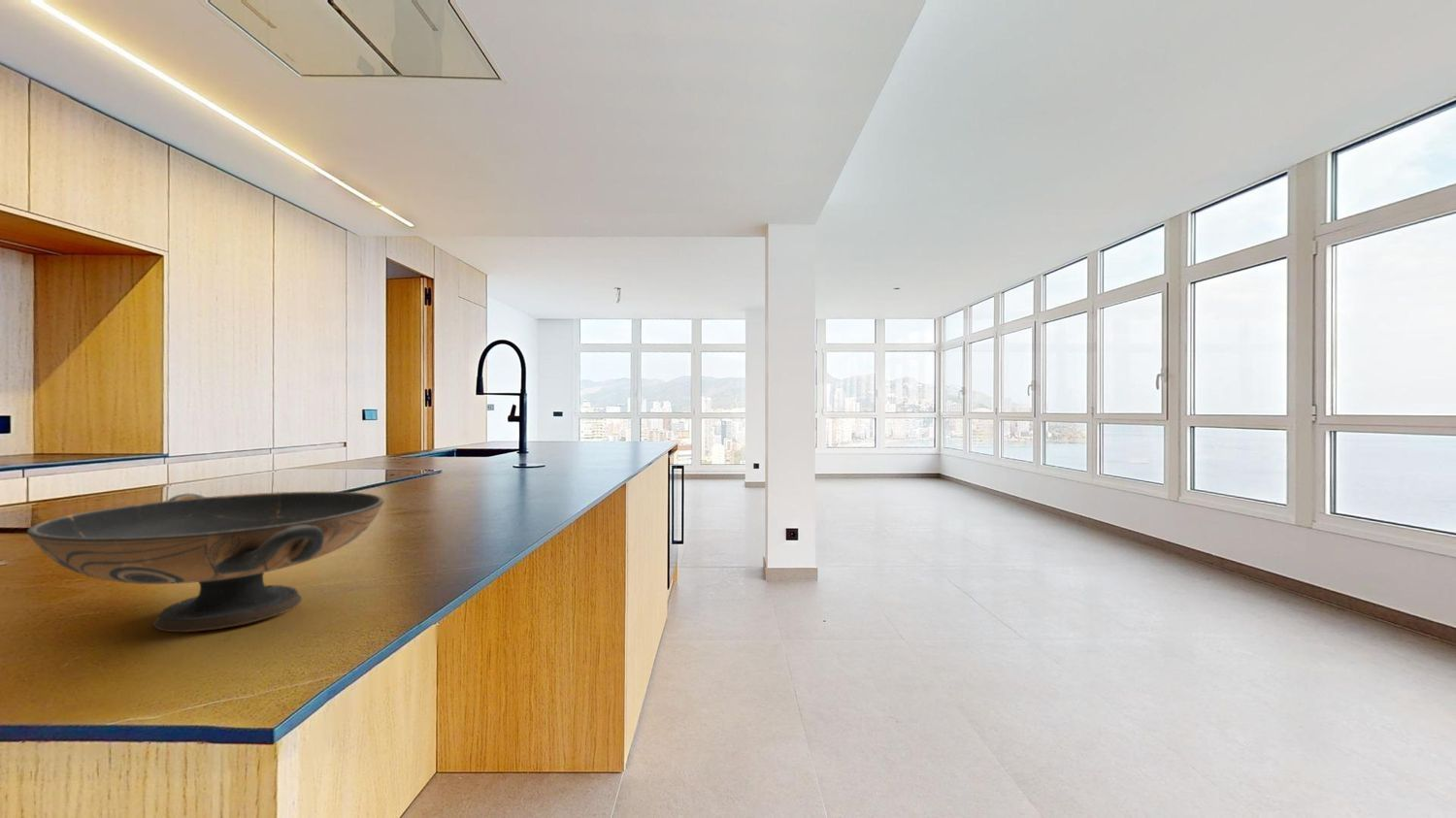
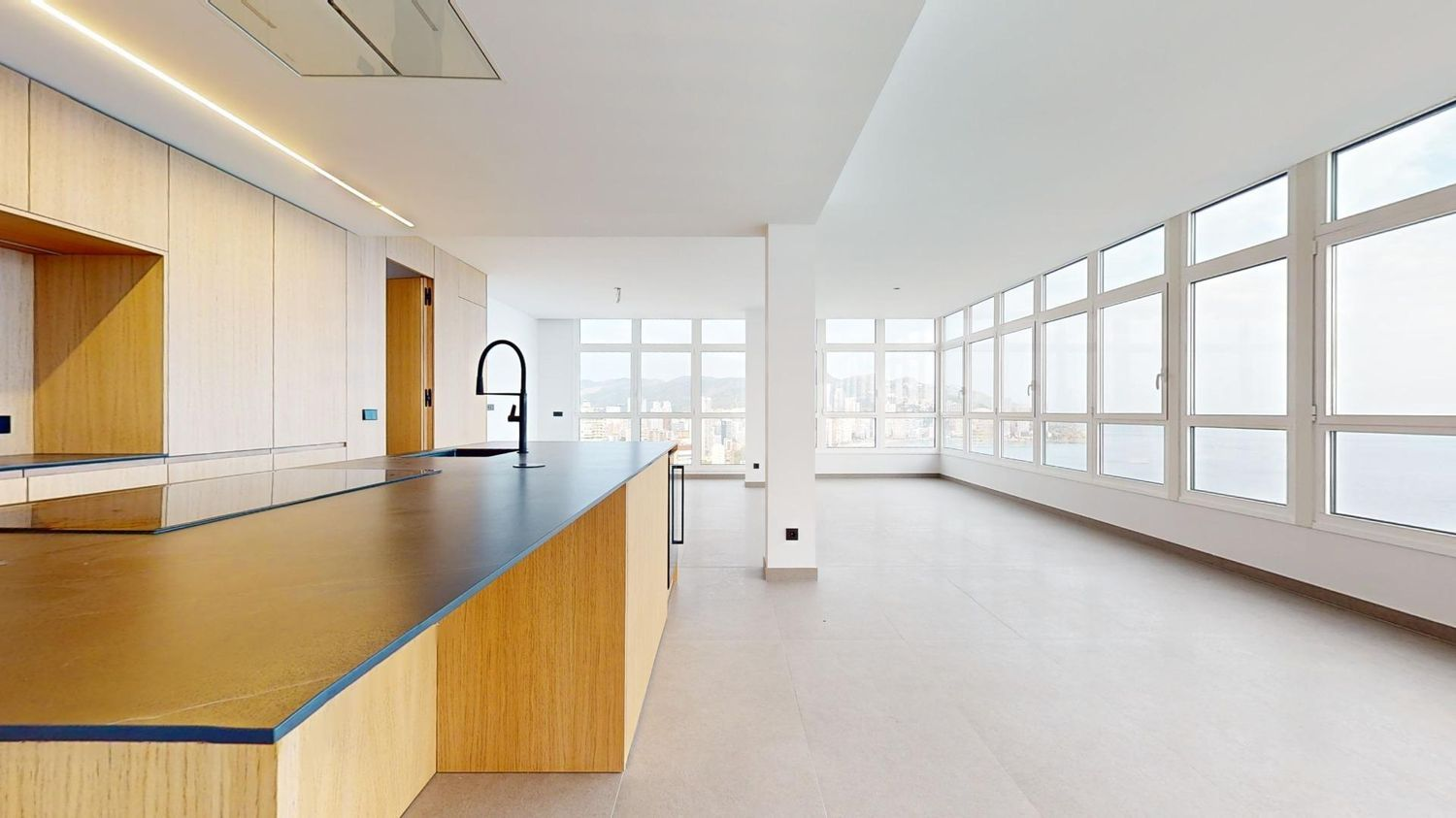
- decorative bowl [26,491,384,633]
